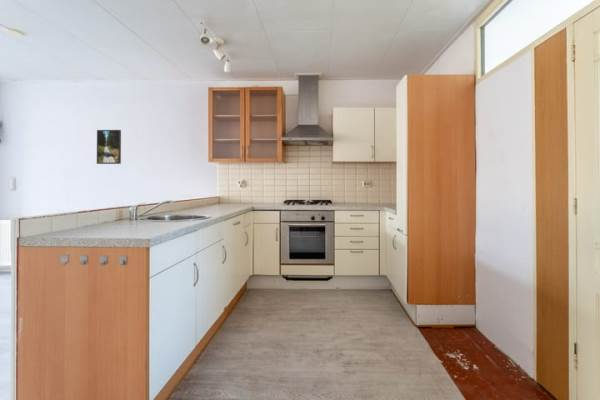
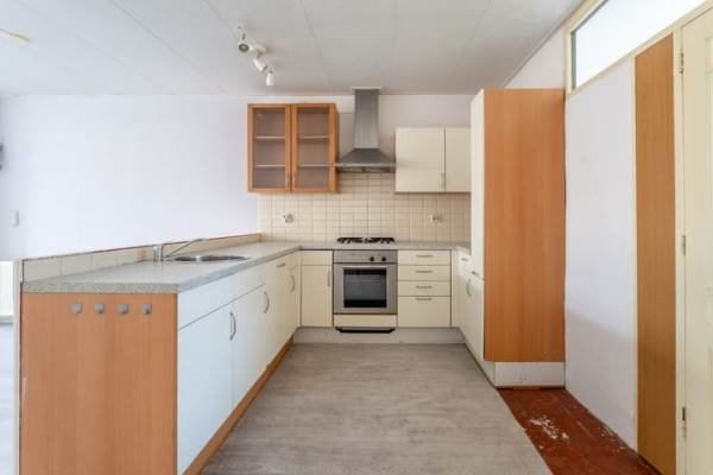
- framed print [96,129,122,165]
